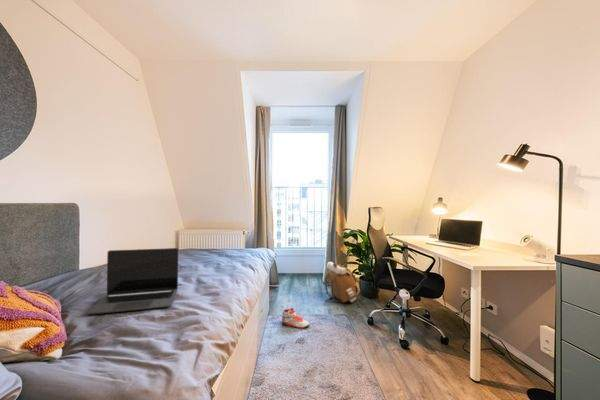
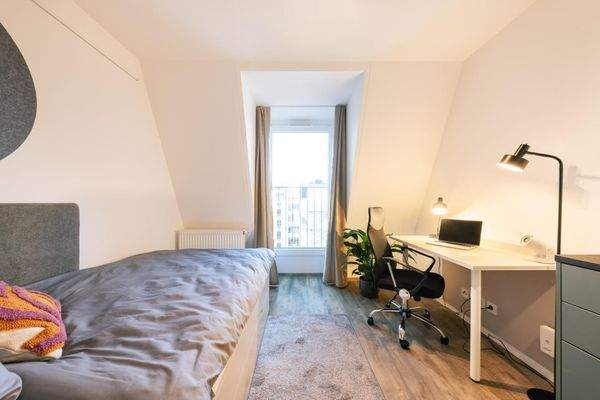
- backpack [324,261,361,303]
- sneaker [281,307,311,329]
- laptop [86,247,179,316]
